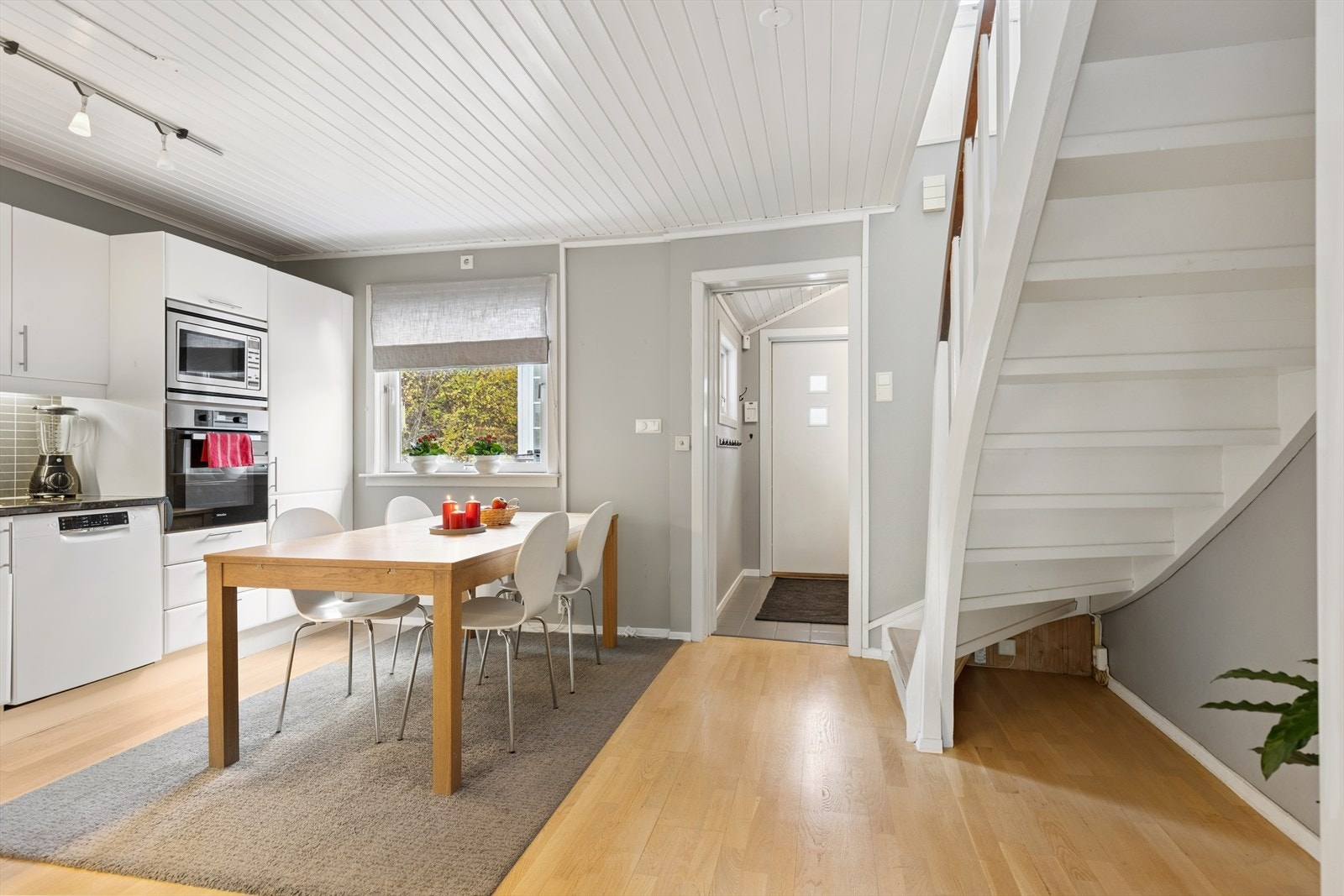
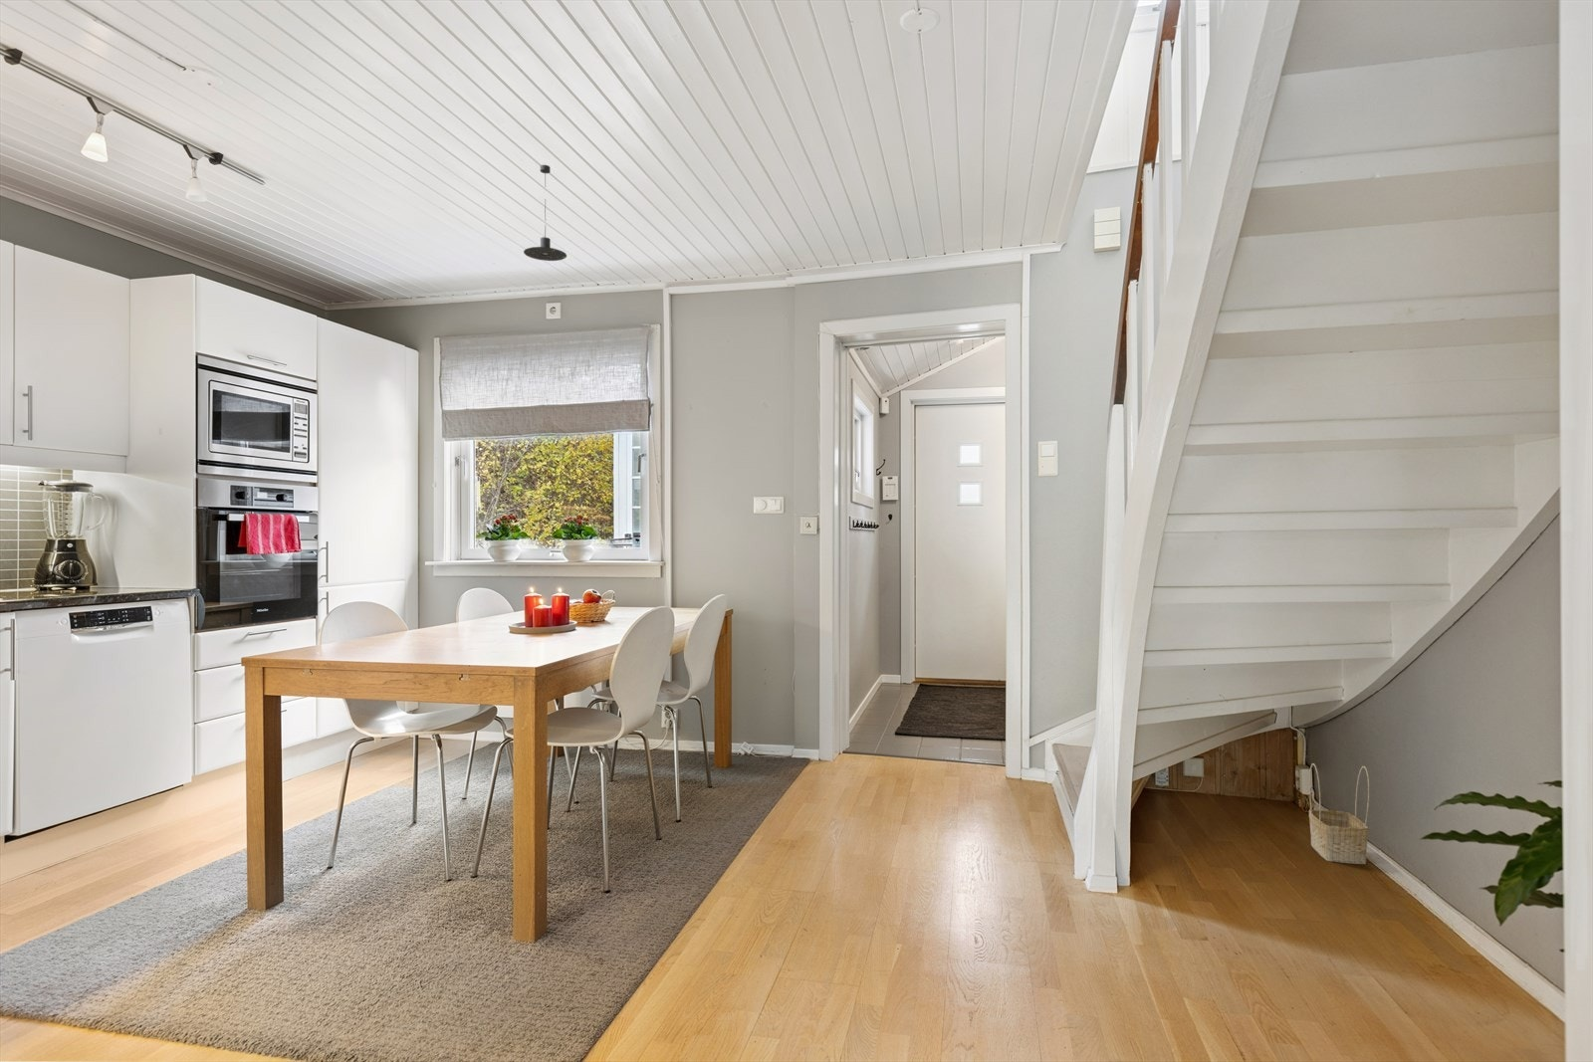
+ pendant light [523,165,568,262]
+ basket [1309,762,1370,865]
